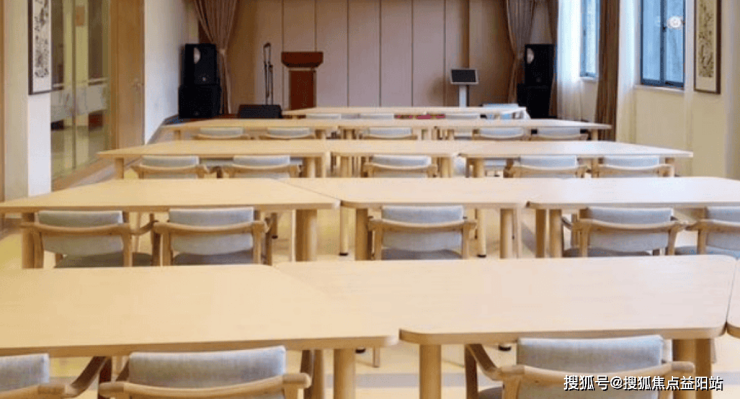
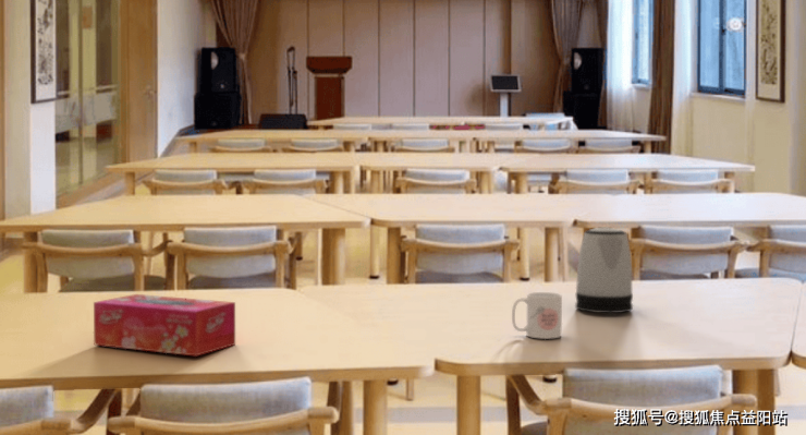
+ kettle [574,227,634,315]
+ tissue box [93,293,236,358]
+ mug [511,291,563,340]
